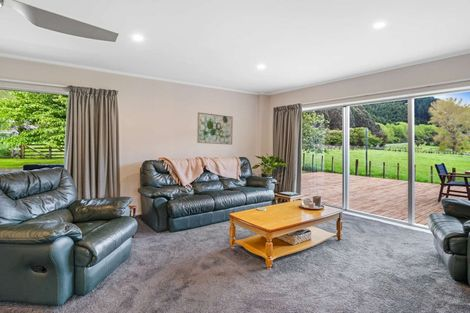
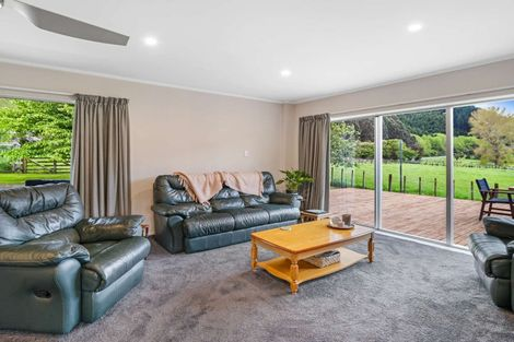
- wall art [196,112,234,146]
